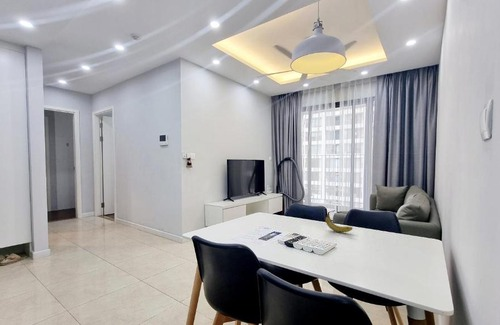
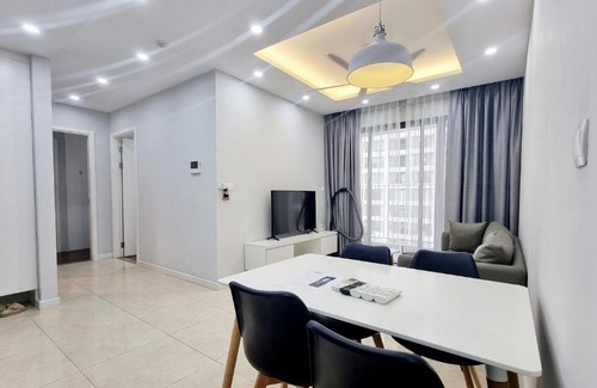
- fruit [325,211,353,233]
